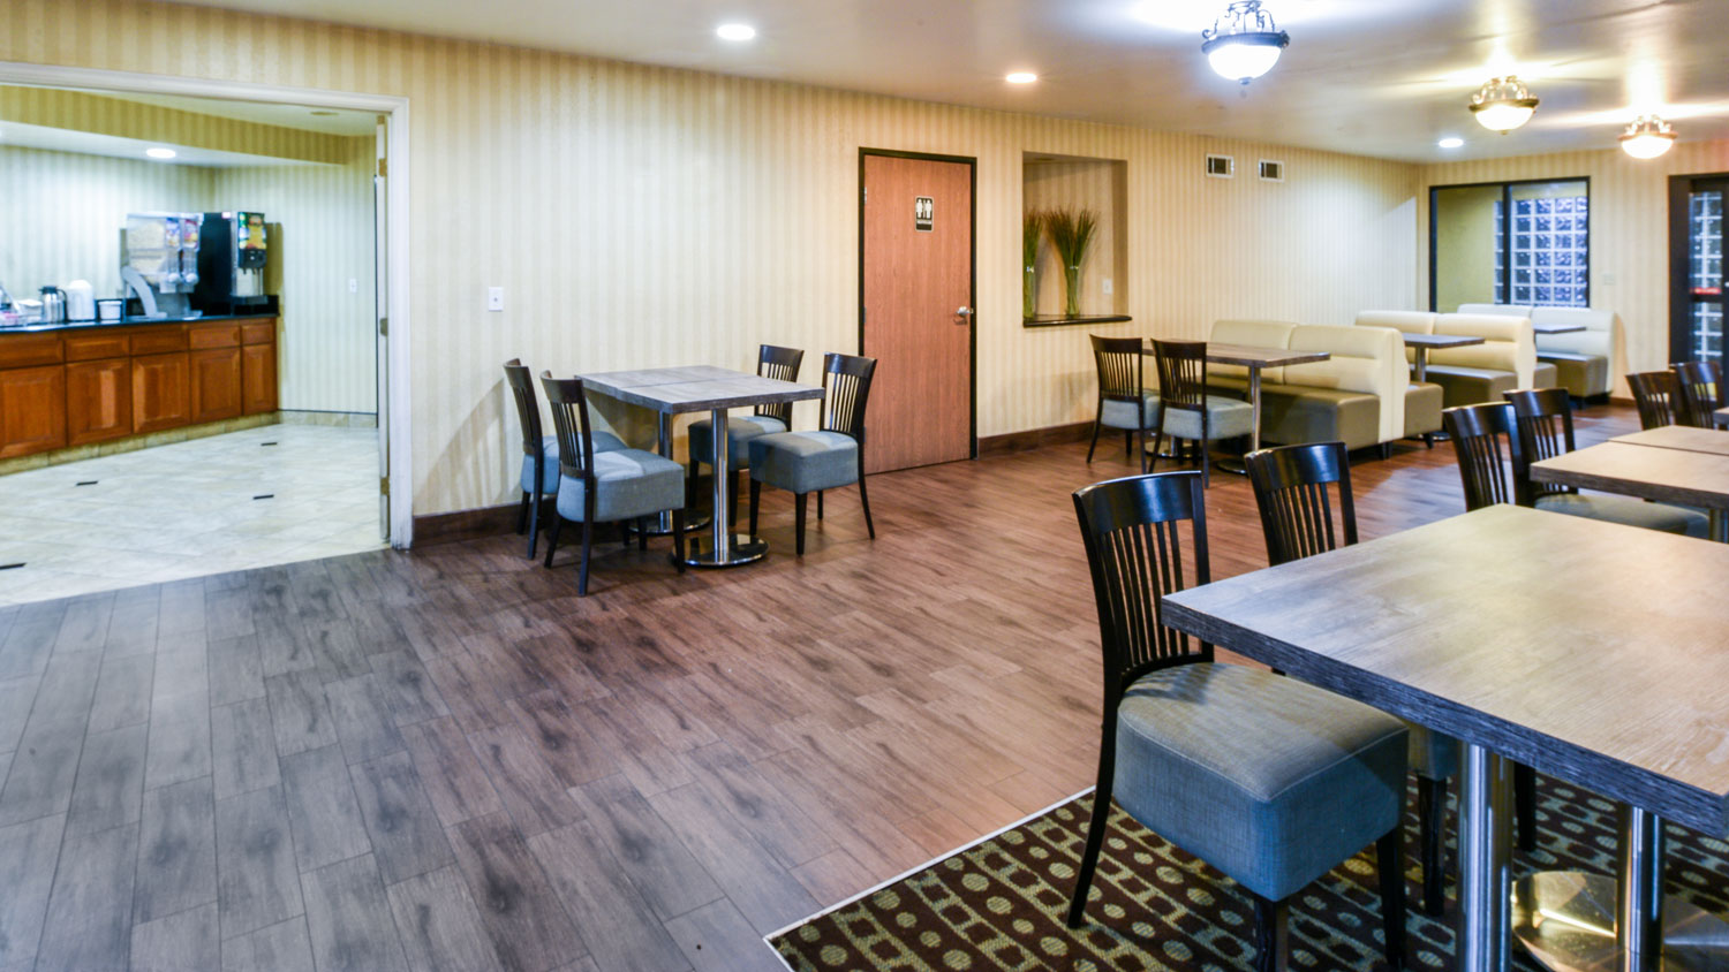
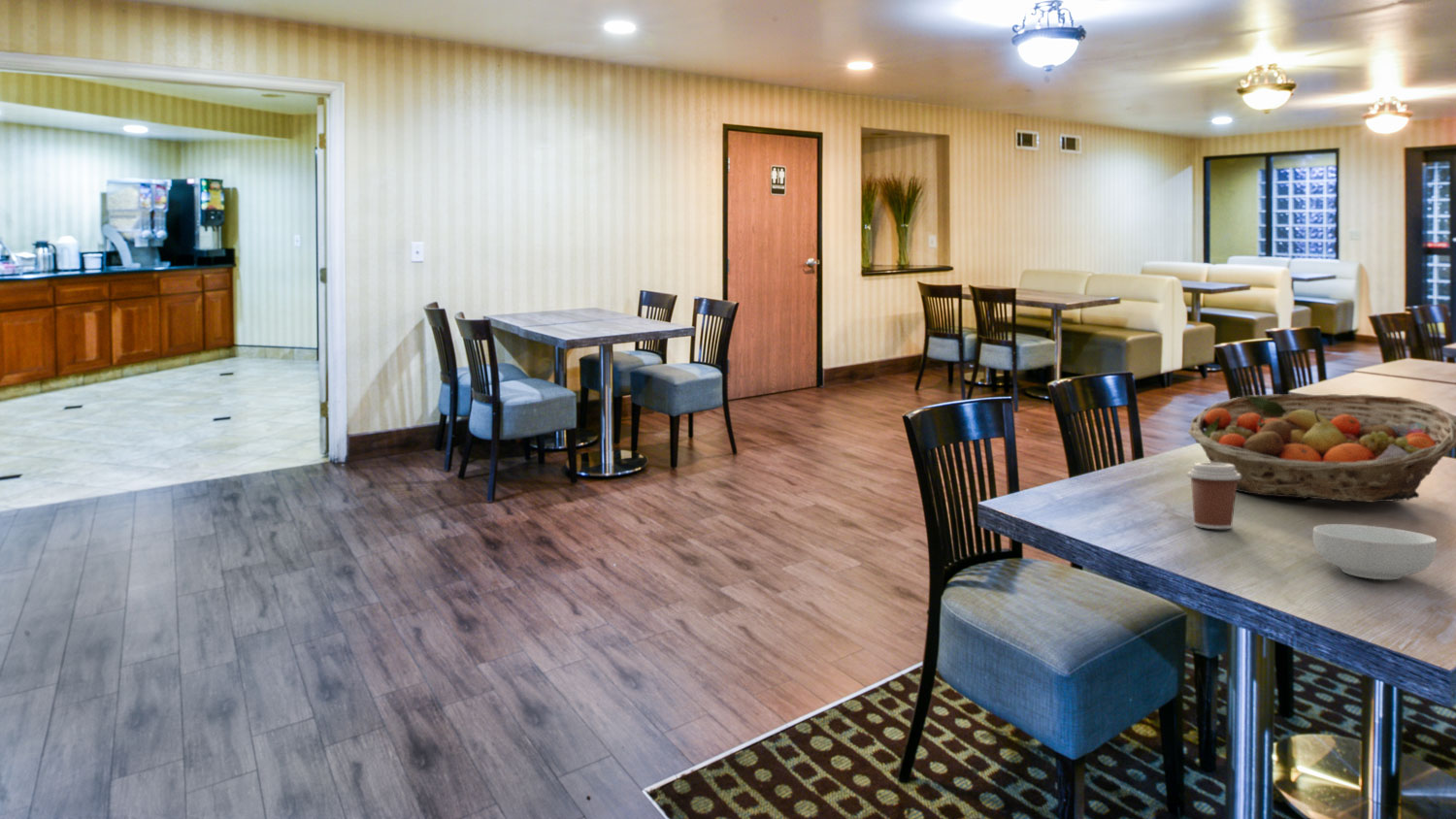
+ cereal bowl [1311,523,1438,580]
+ fruit basket [1187,393,1456,504]
+ coffee cup [1186,462,1241,530]
